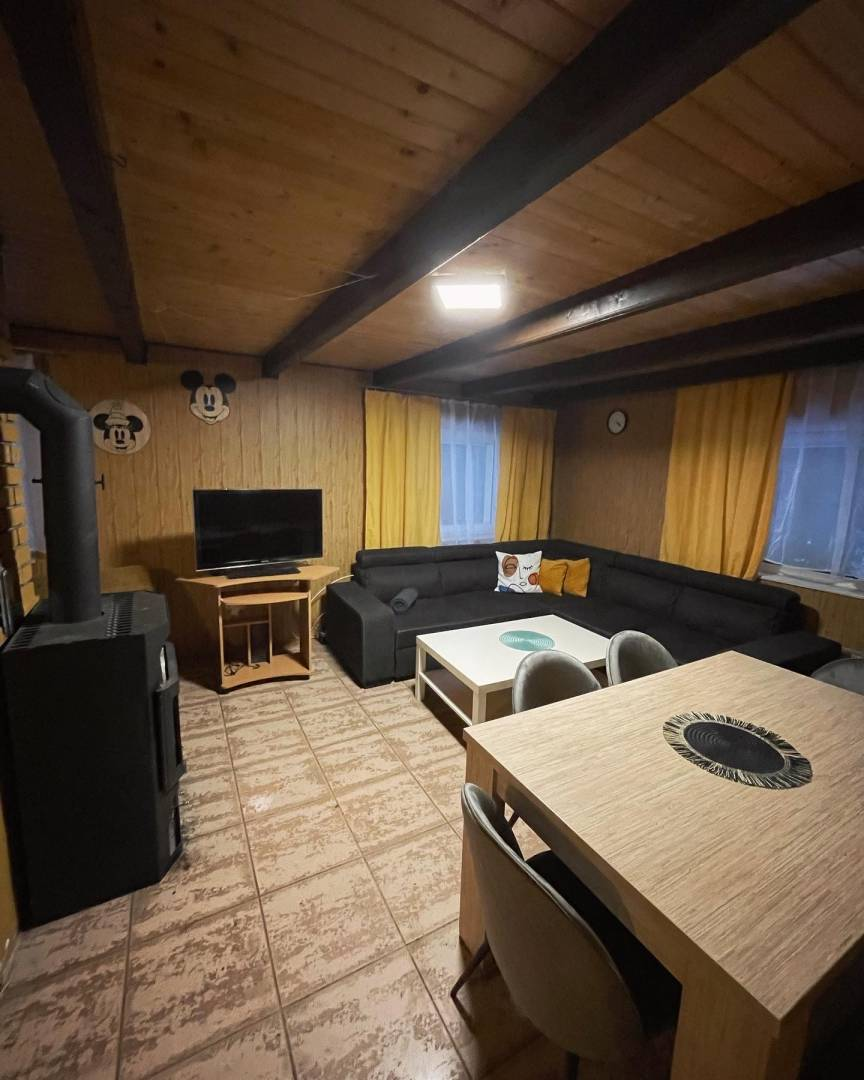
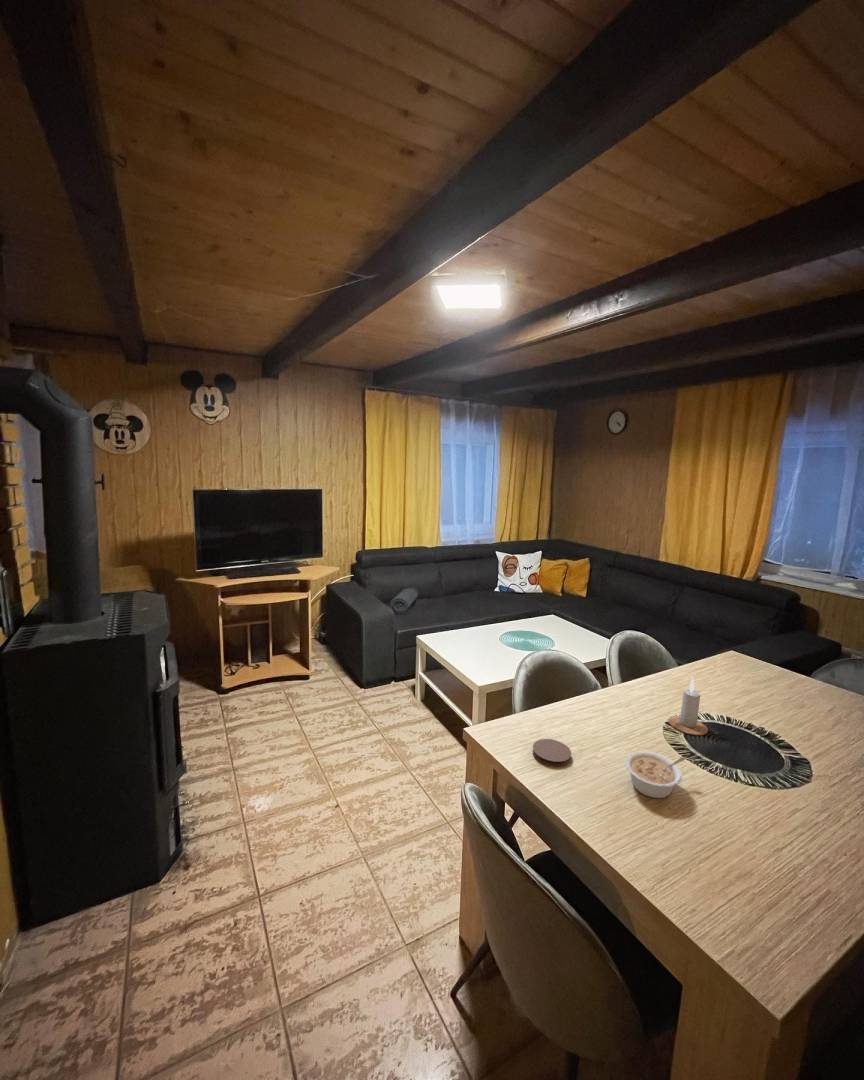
+ candle [667,678,709,736]
+ coaster [531,738,572,767]
+ legume [624,750,687,799]
